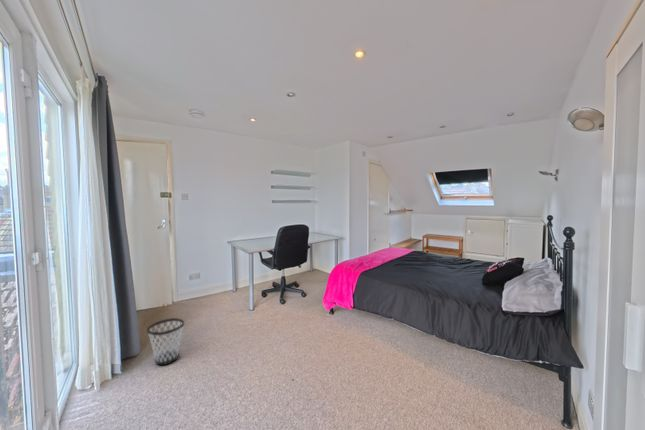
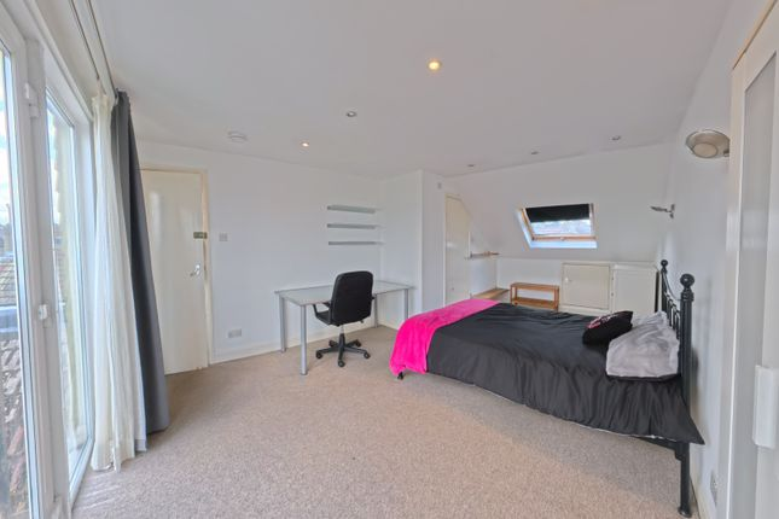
- wastebasket [146,317,185,366]
